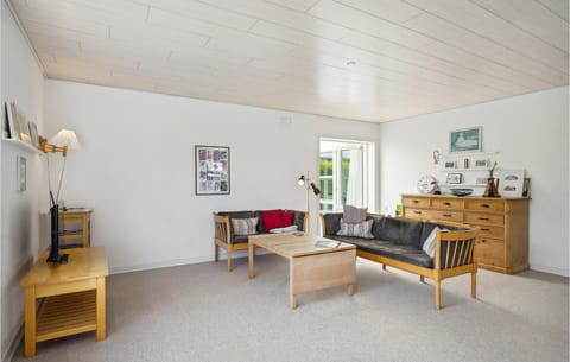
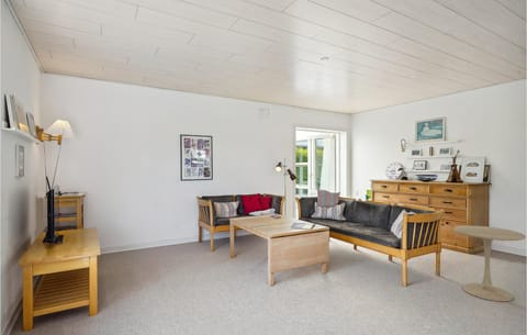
+ side table [452,224,527,303]
